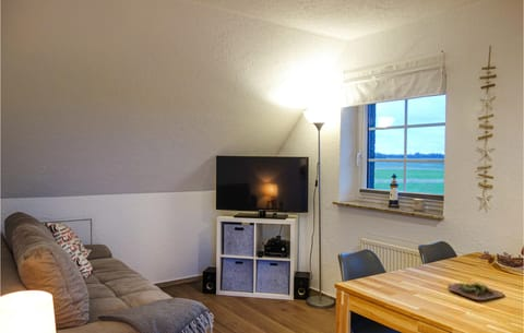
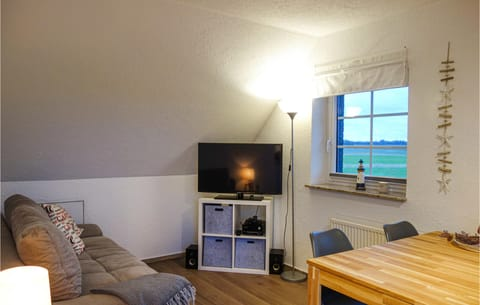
- succulent plant [446,282,504,301]
